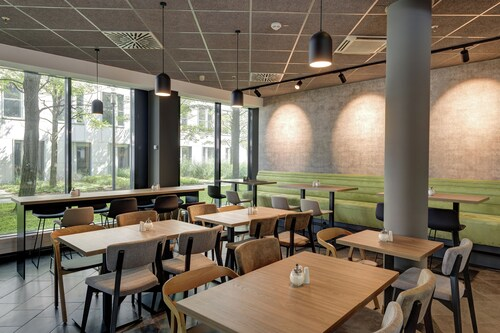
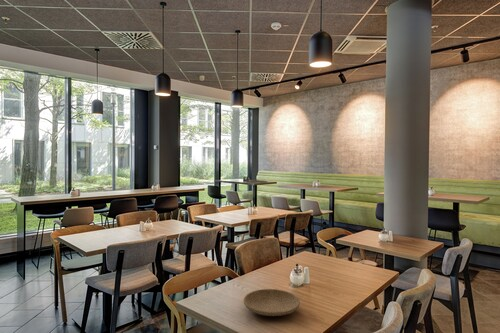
+ plate [242,288,301,317]
